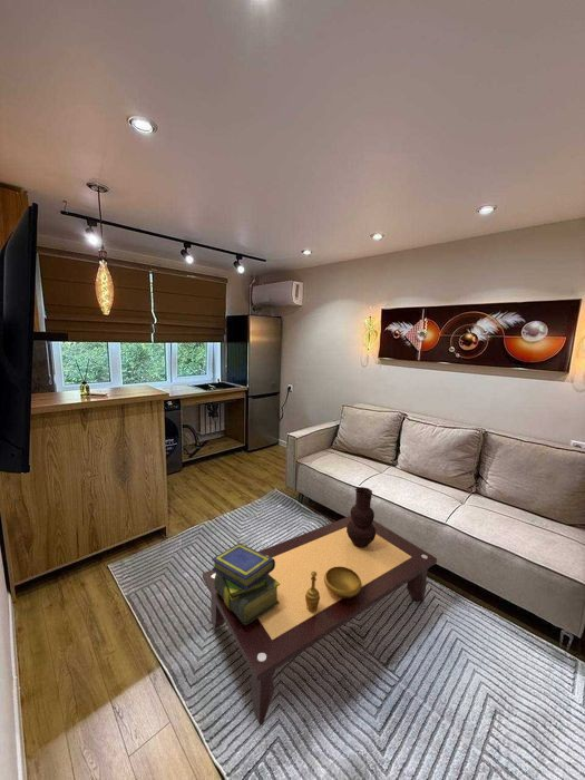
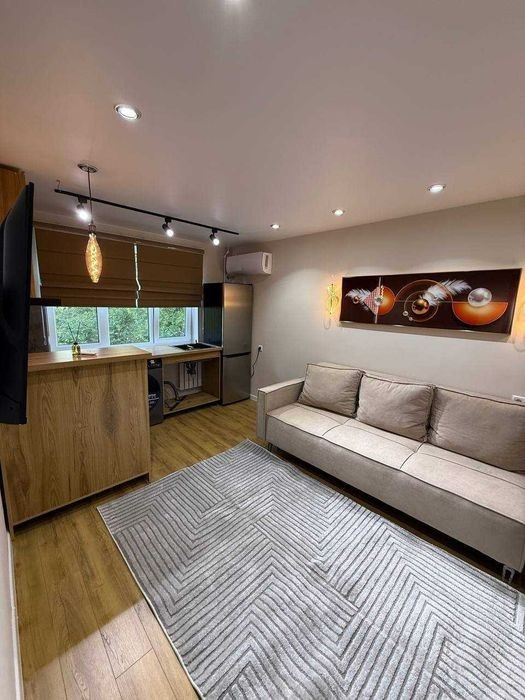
- decorative bowl [305,566,361,612]
- vase [347,486,376,548]
- stack of books [211,542,280,625]
- coffee table [202,515,438,725]
